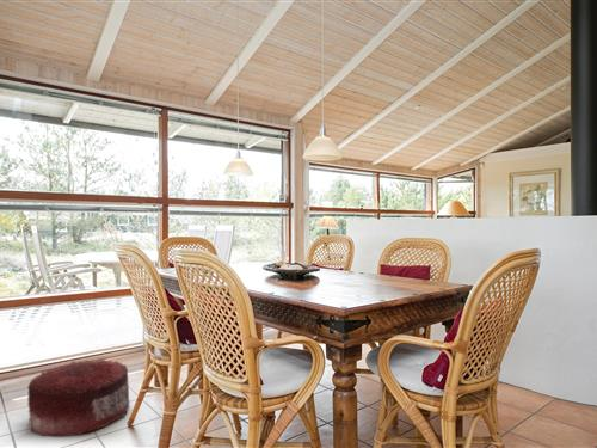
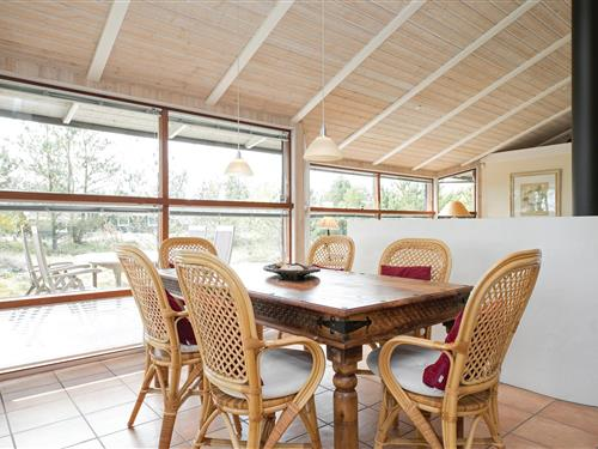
- pouf [26,358,130,438]
